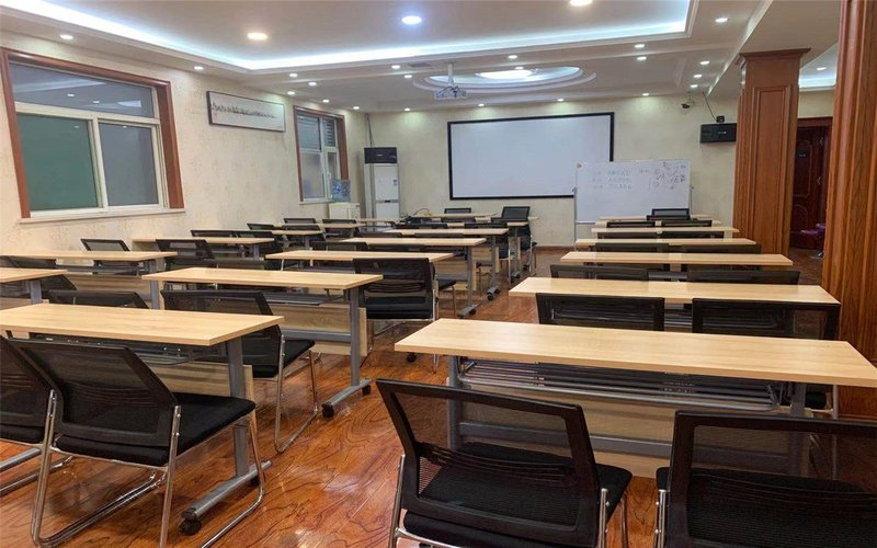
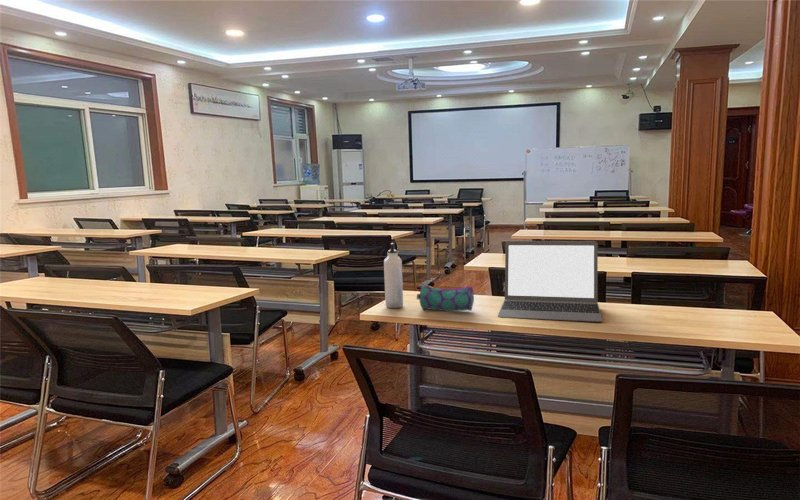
+ water bottle [383,242,404,309]
+ laptop [497,240,603,323]
+ pencil case [416,283,475,312]
